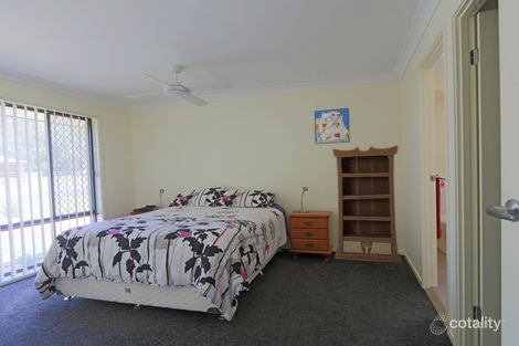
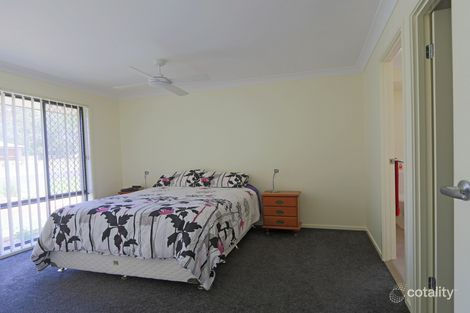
- bookcase [331,145,403,263]
- wall art [314,107,351,145]
